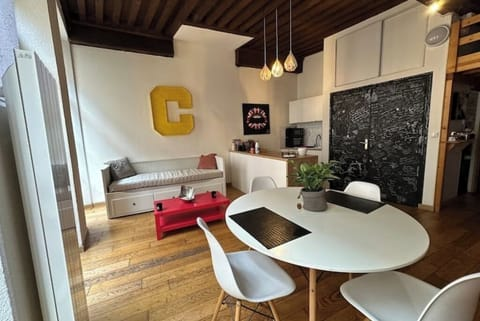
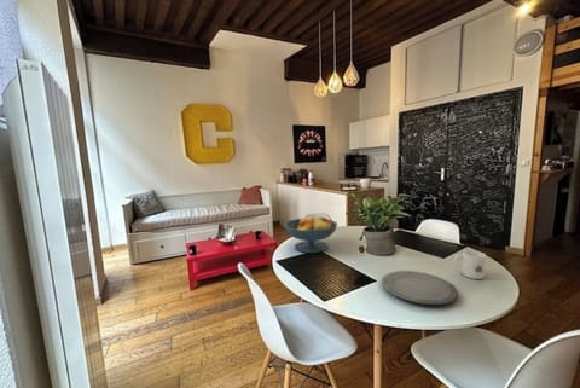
+ fruit bowl [283,215,338,254]
+ mug [452,249,487,280]
+ plate [381,270,459,306]
